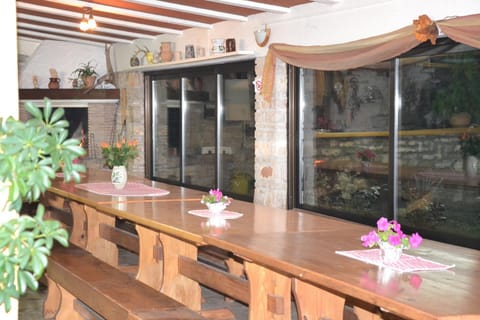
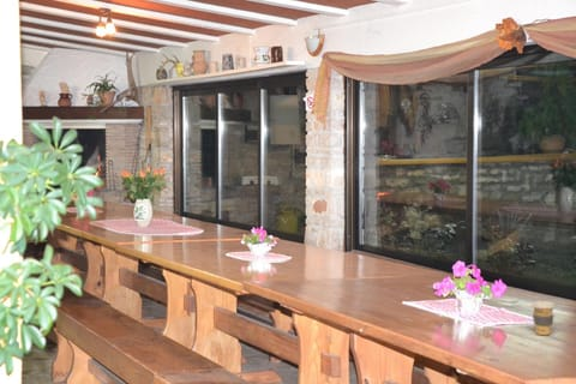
+ coffee cup [530,300,557,336]
